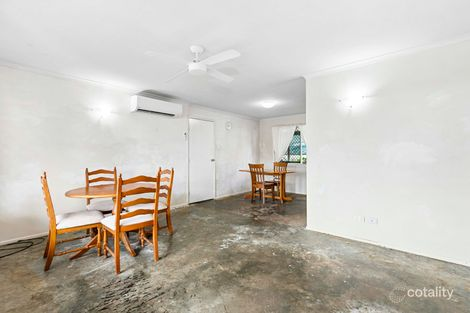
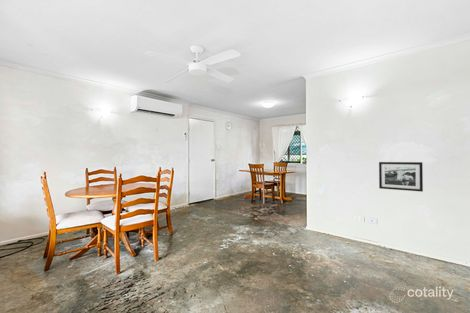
+ picture frame [378,161,424,193]
